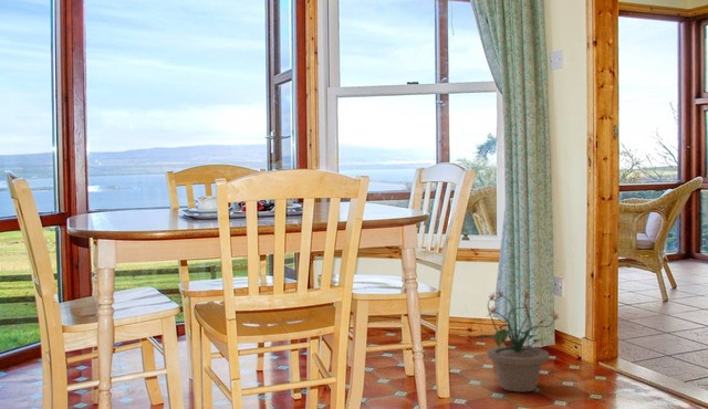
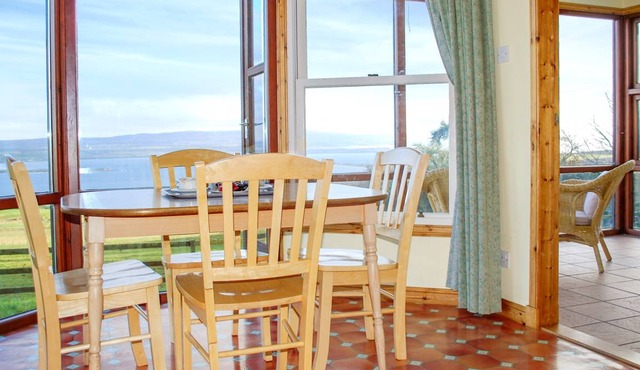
- potted plant [471,290,560,392]
